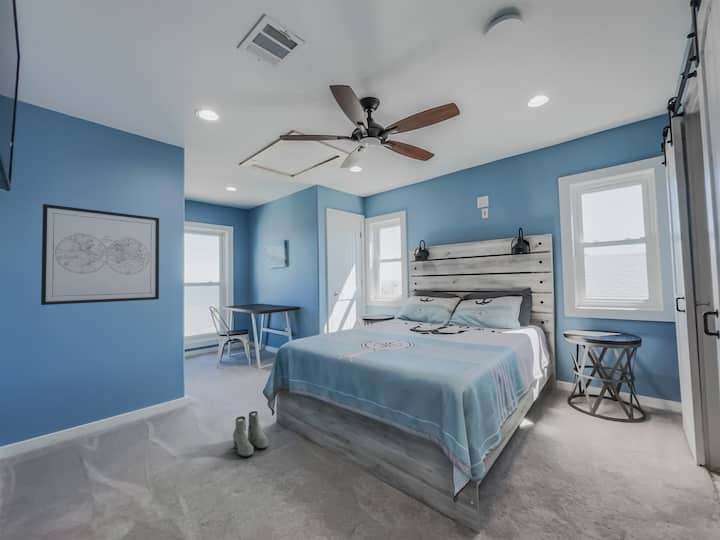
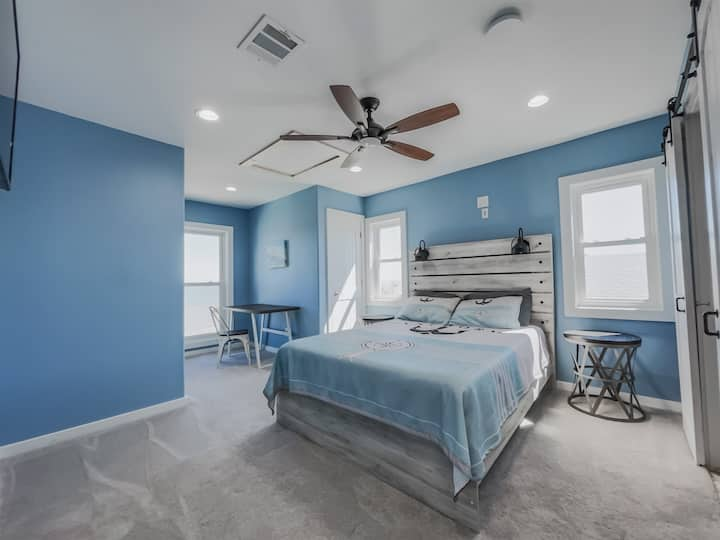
- boots [232,410,269,458]
- wall art [40,203,160,306]
